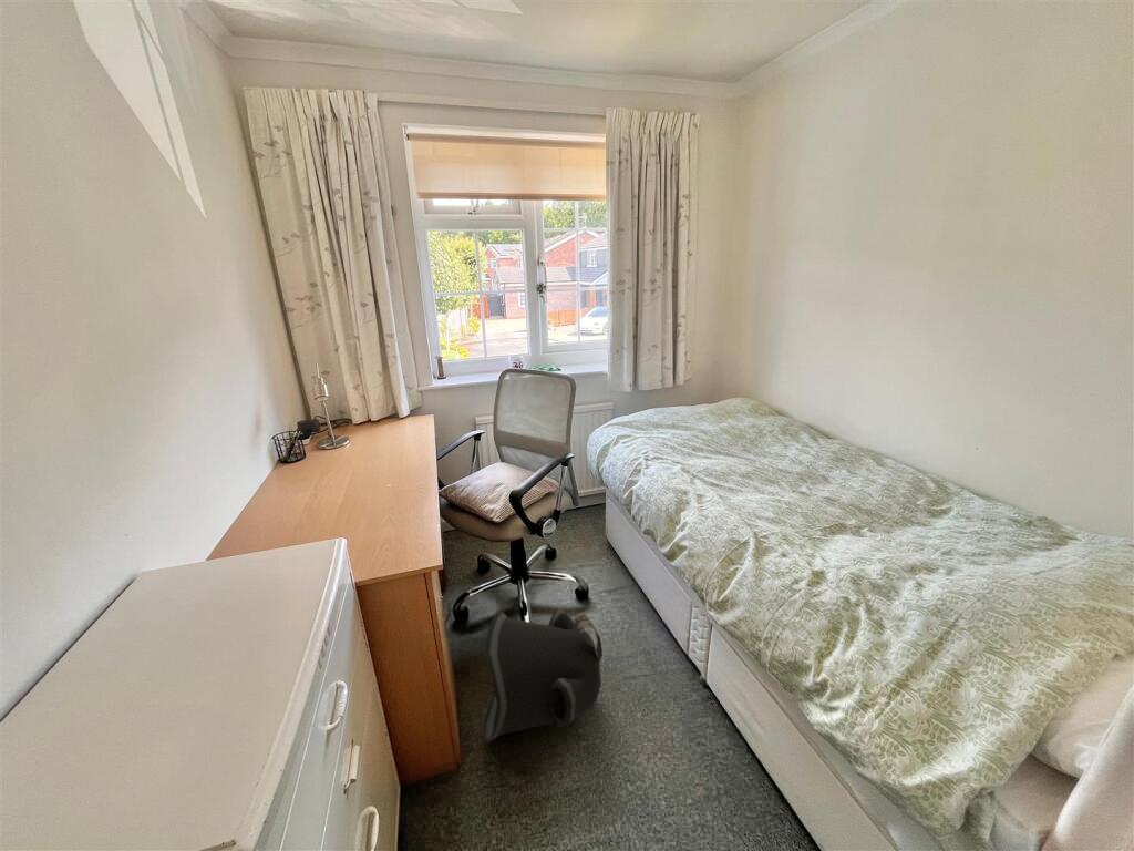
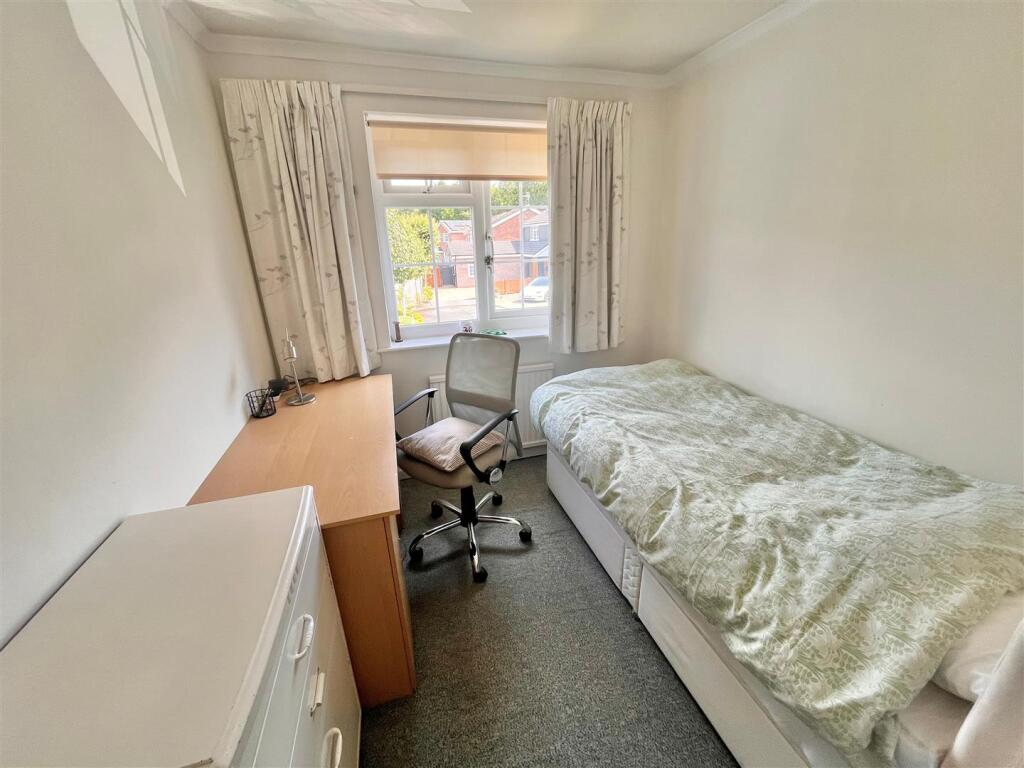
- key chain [482,607,604,744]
